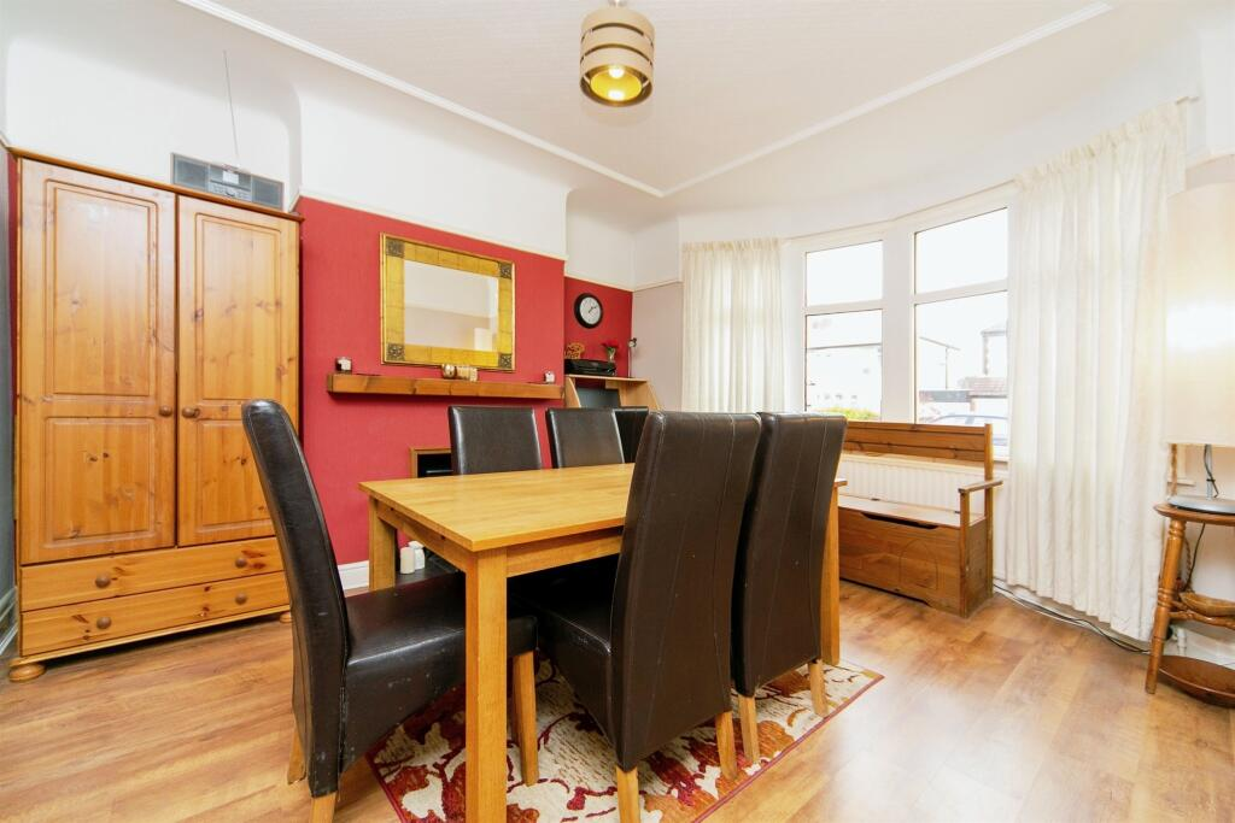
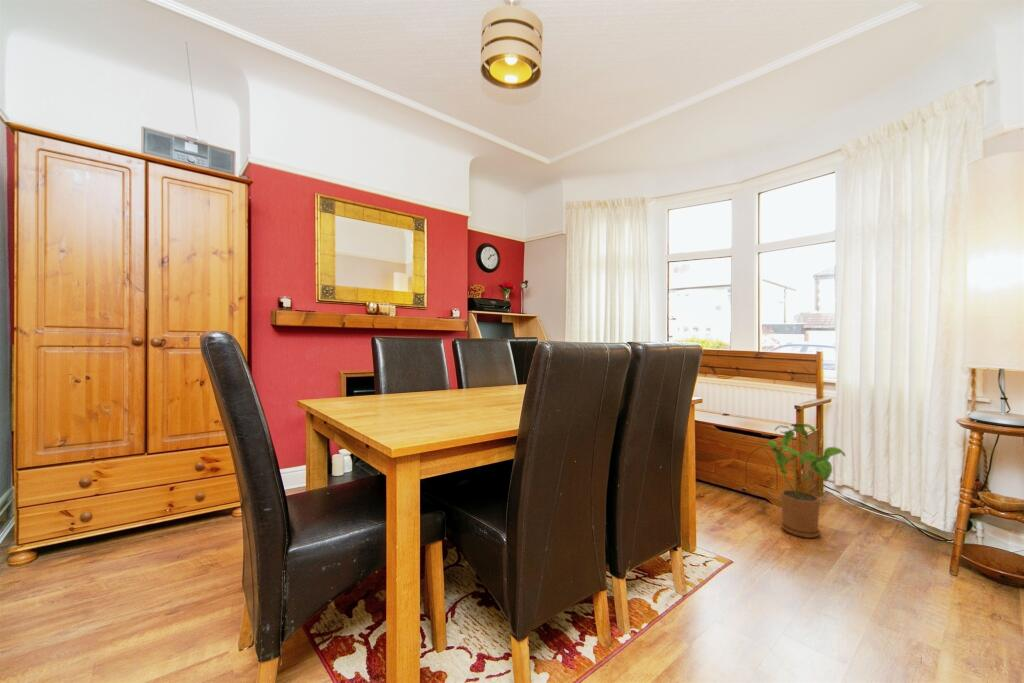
+ house plant [765,422,846,539]
